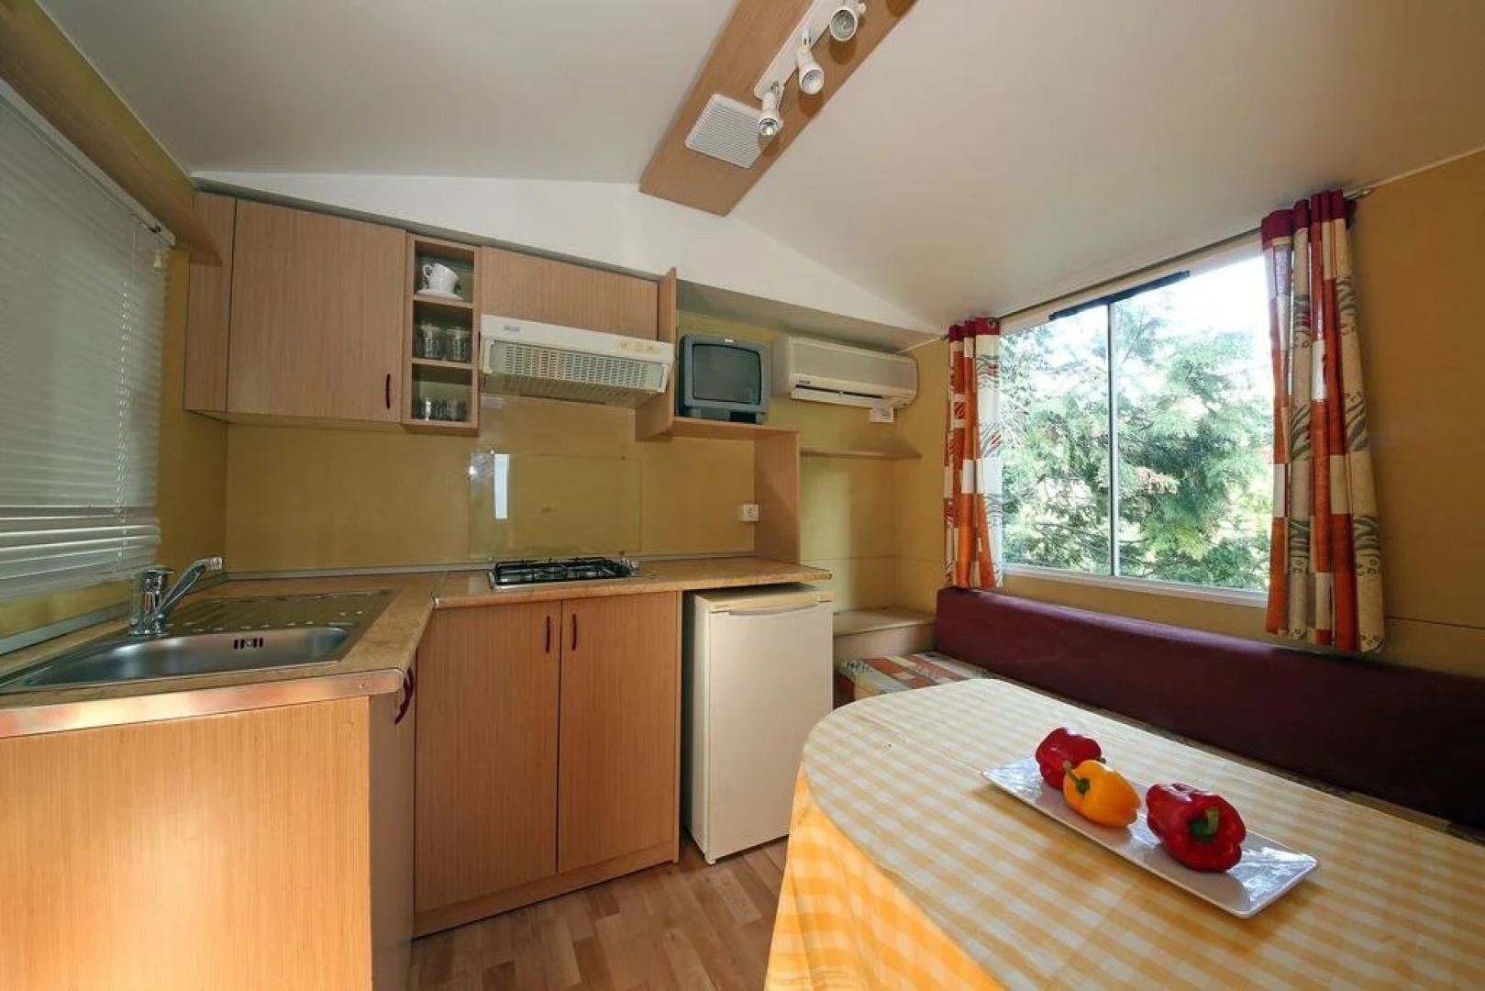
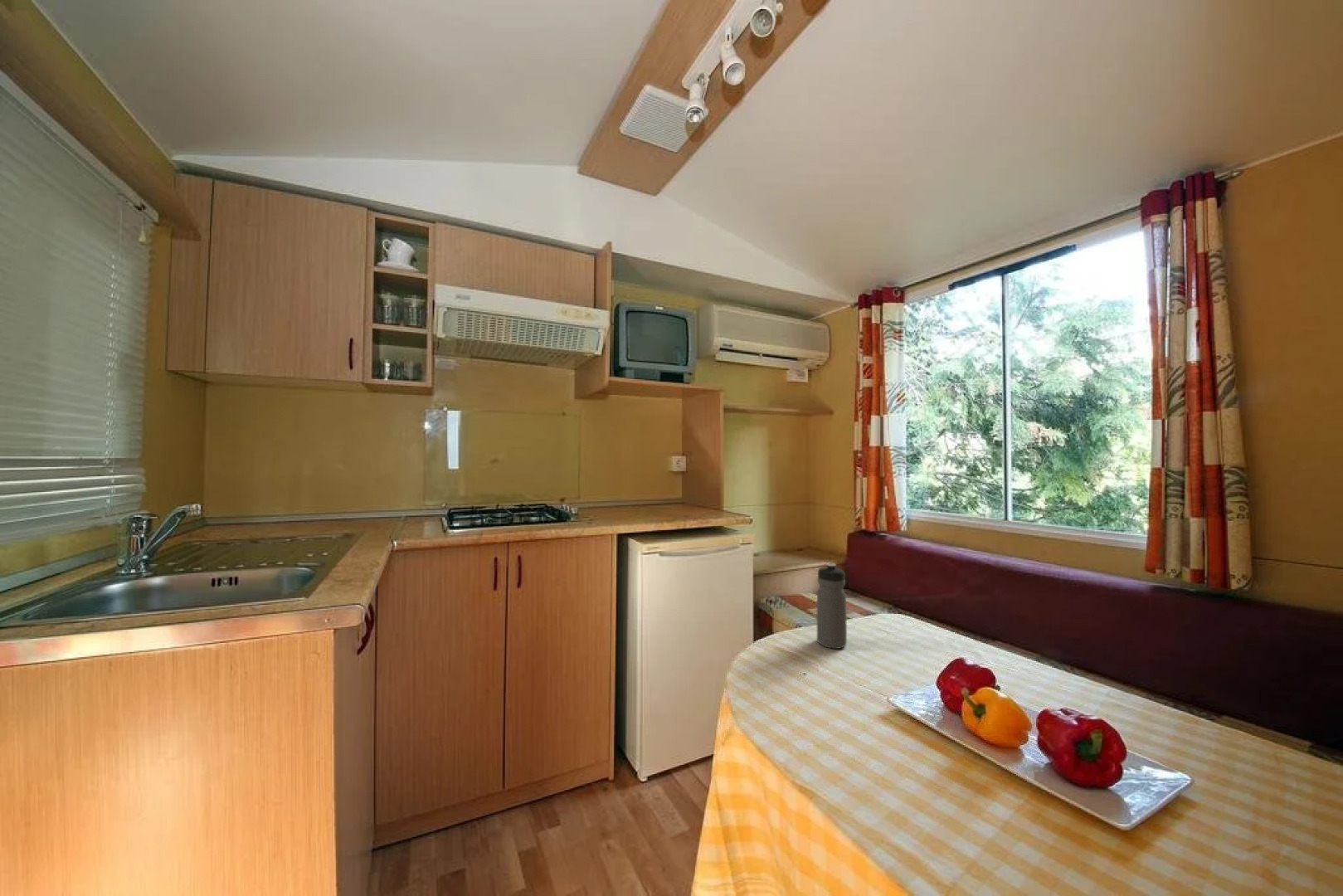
+ water bottle [815,562,848,650]
